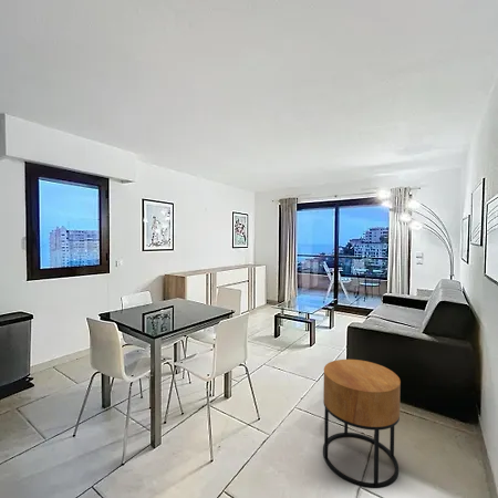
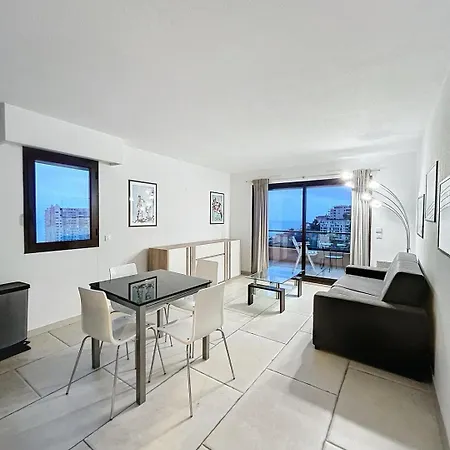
- side table [322,359,402,489]
